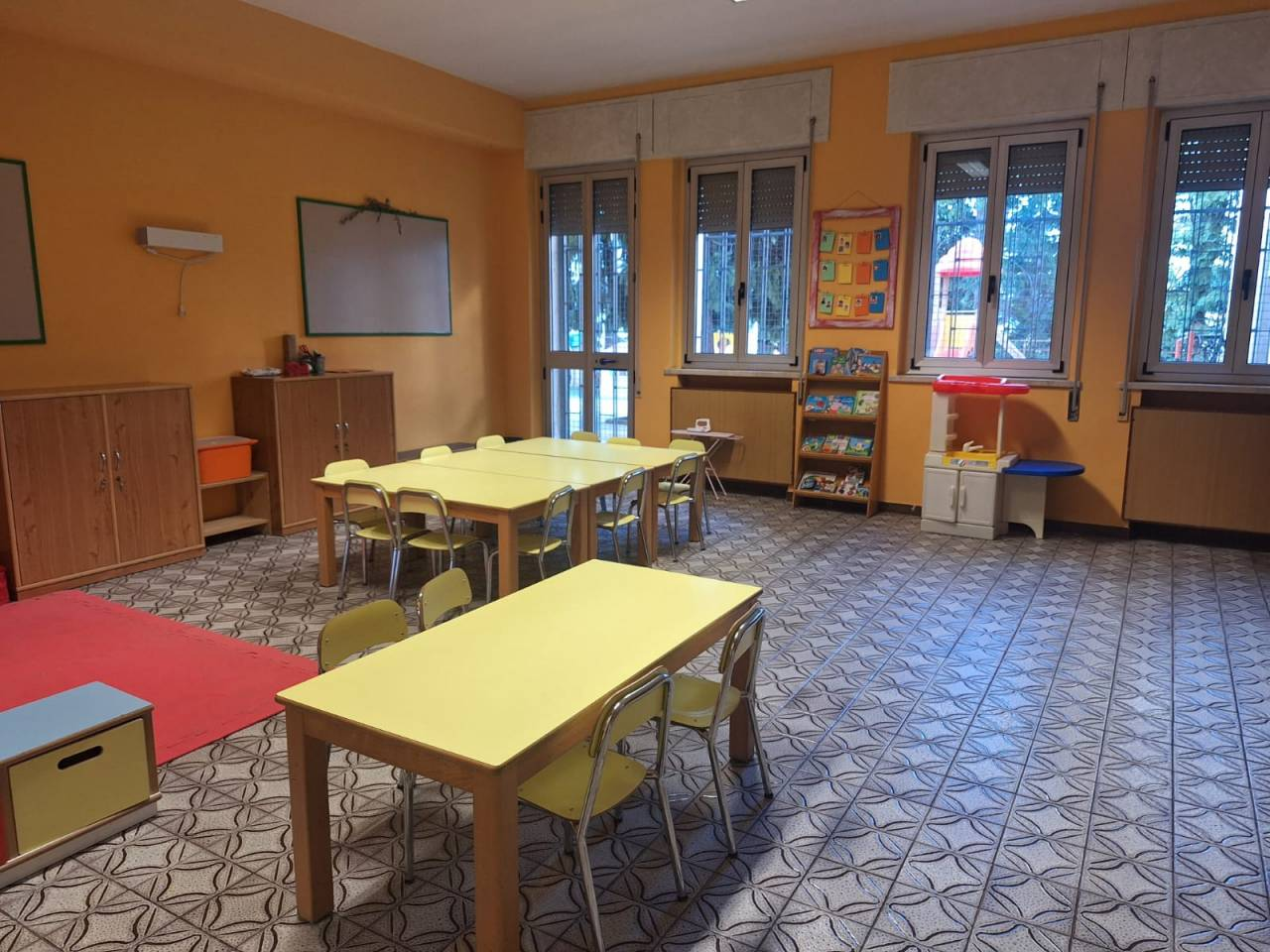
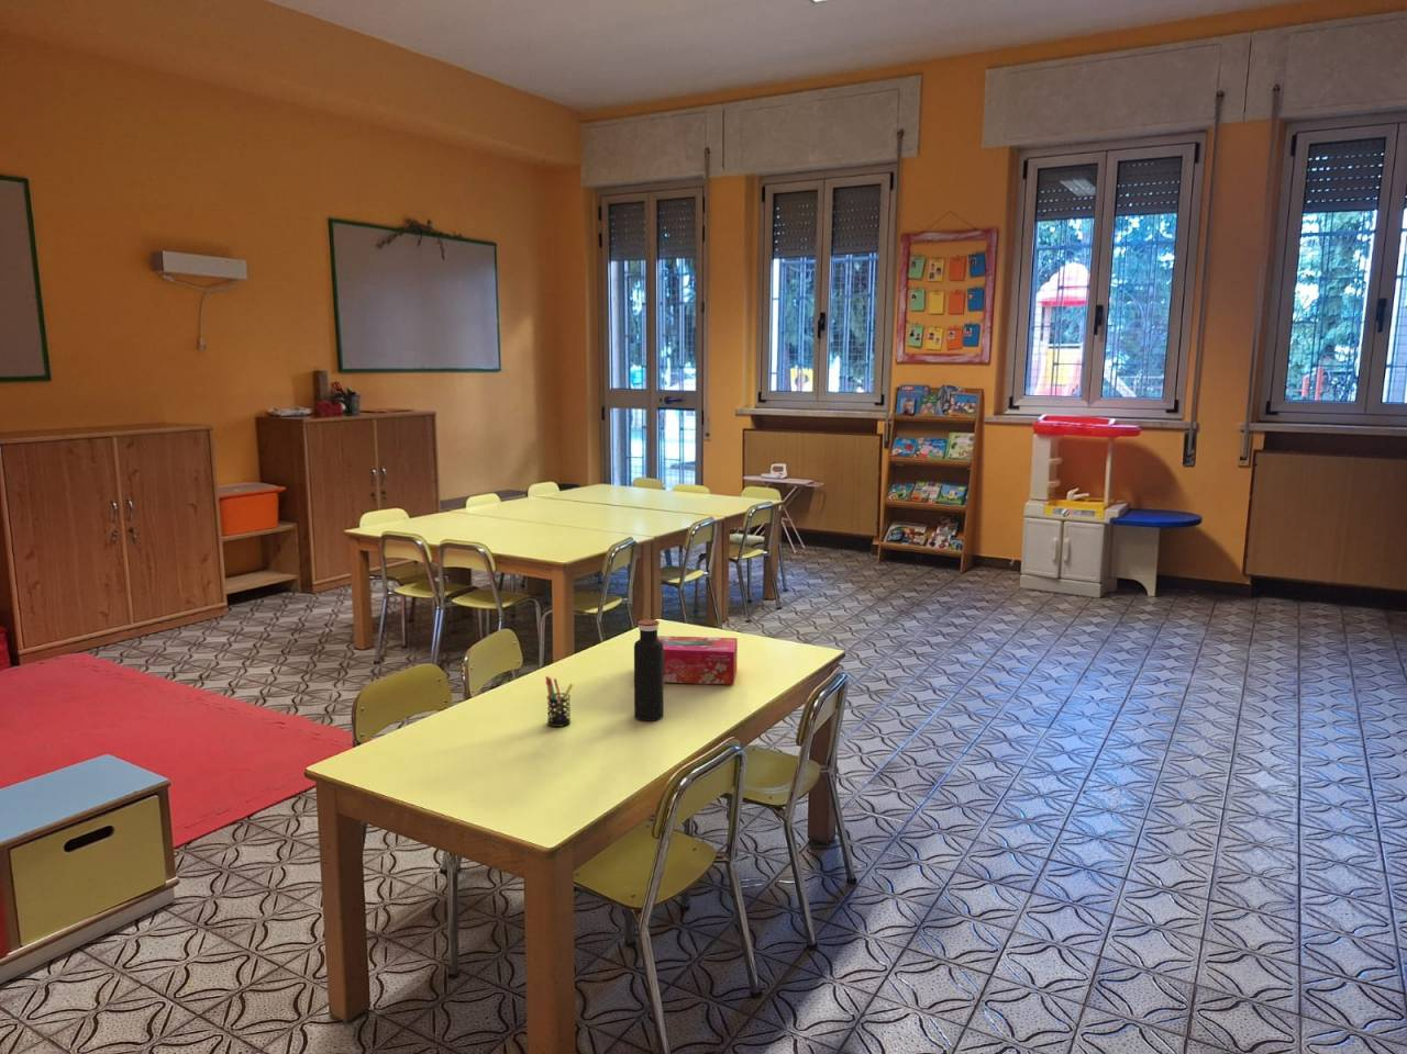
+ tissue box [657,634,739,685]
+ pen holder [544,675,574,727]
+ water bottle [634,618,665,722]
